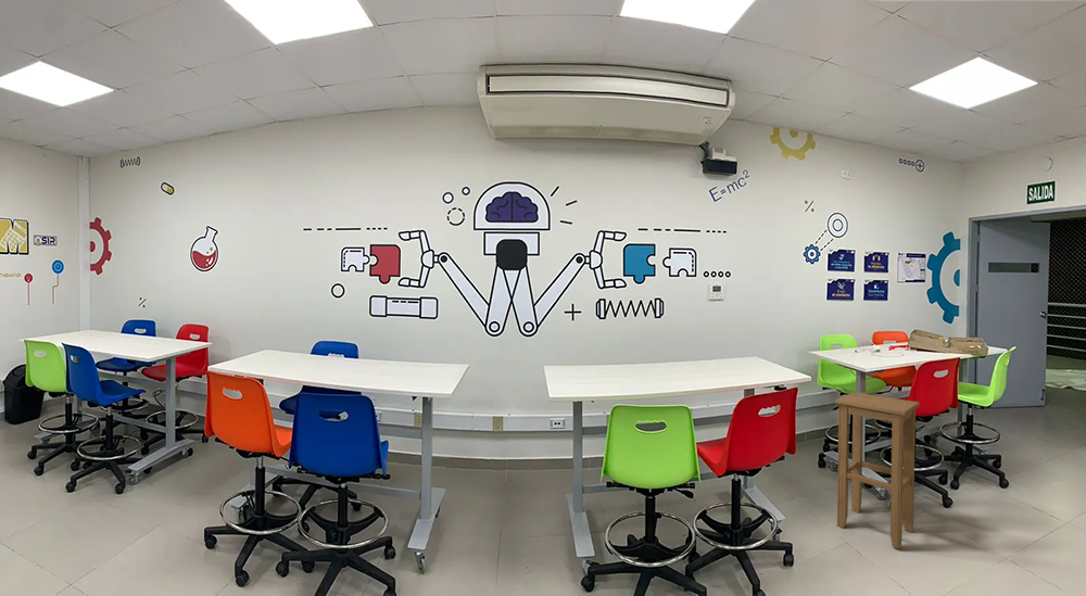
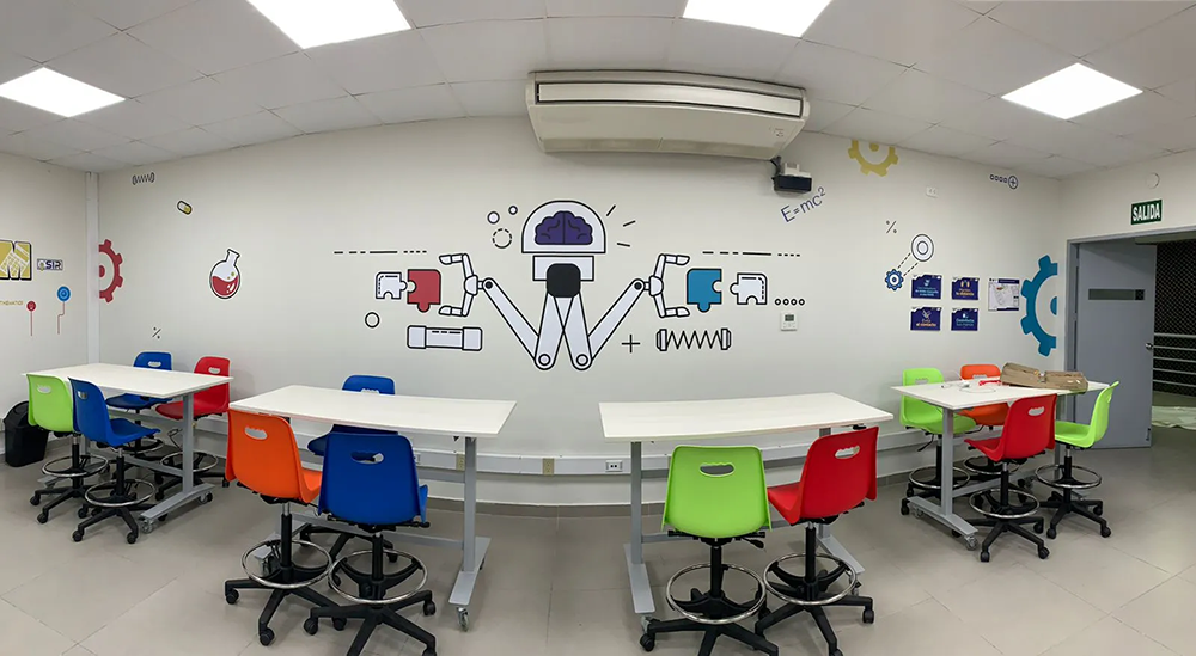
- stool [834,391,921,550]
